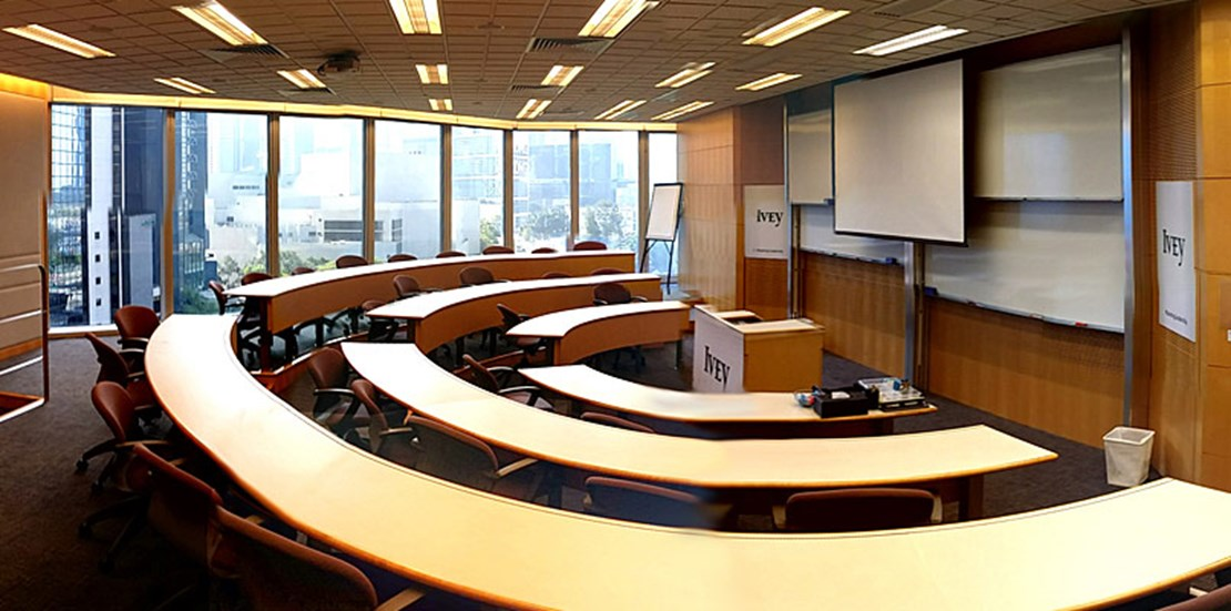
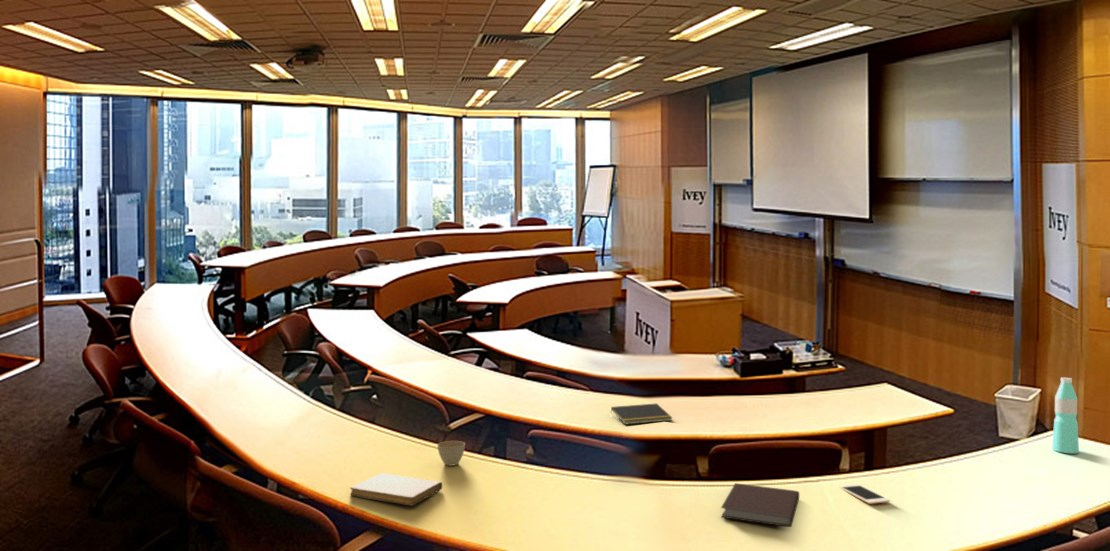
+ water bottle [1051,376,1080,454]
+ notebook [349,473,443,506]
+ cell phone [838,483,891,505]
+ notepad [610,402,673,425]
+ notebook [720,482,800,528]
+ flower pot [436,440,466,467]
